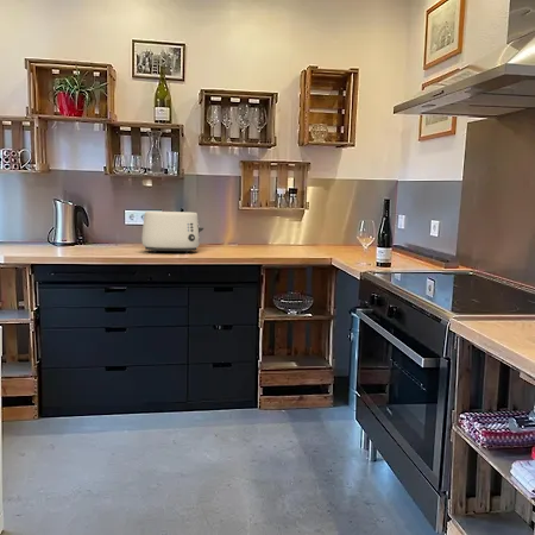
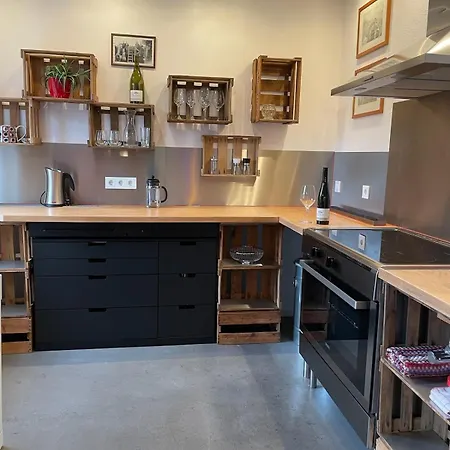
- toaster [140,210,204,254]
